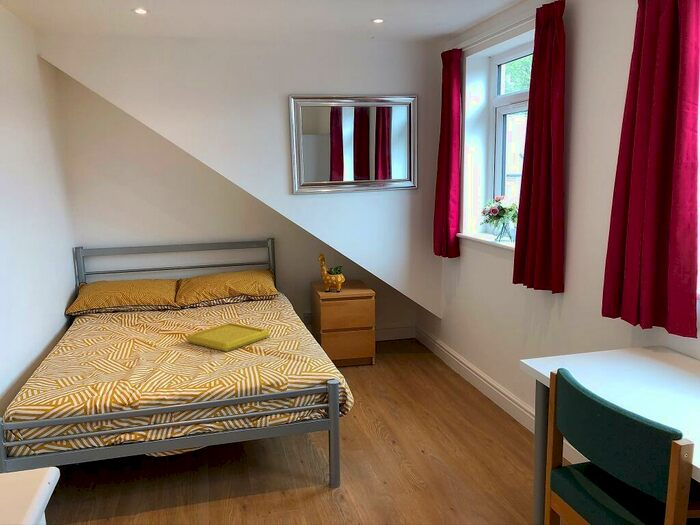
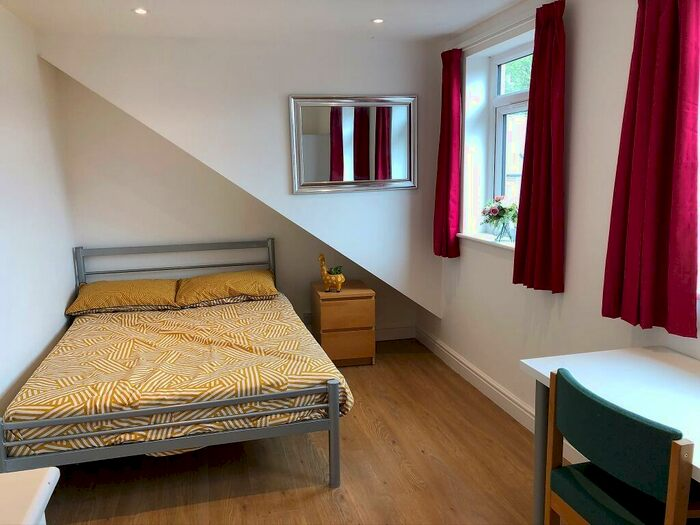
- serving tray [185,321,271,352]
